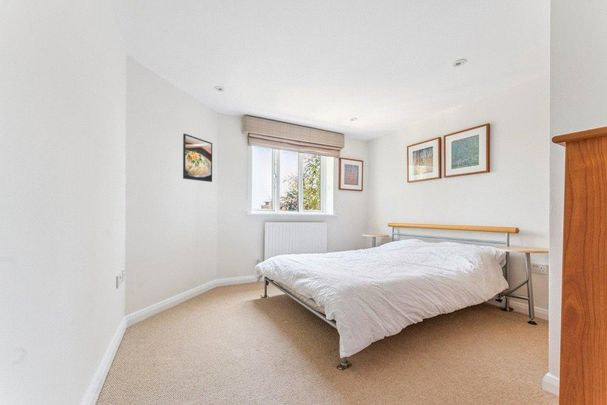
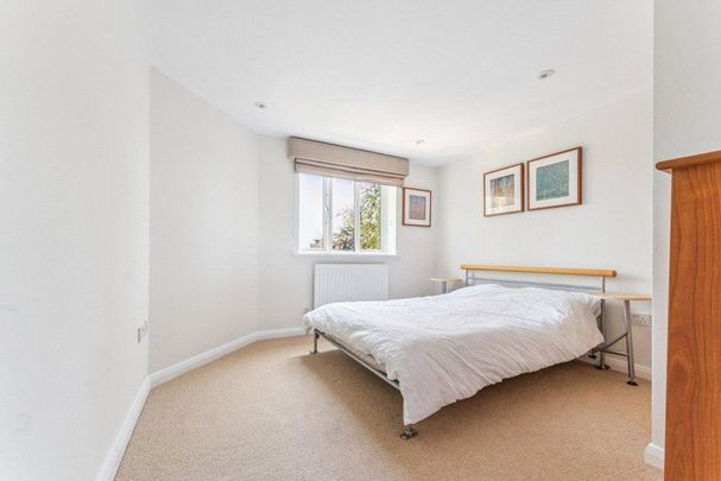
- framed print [182,133,213,183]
